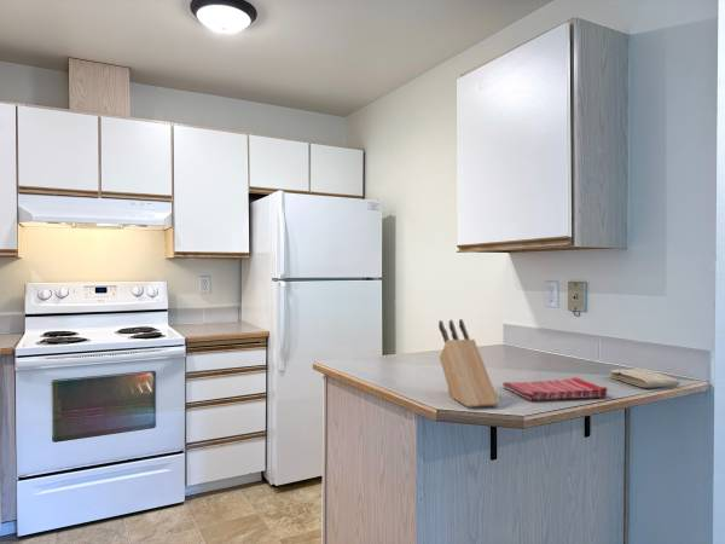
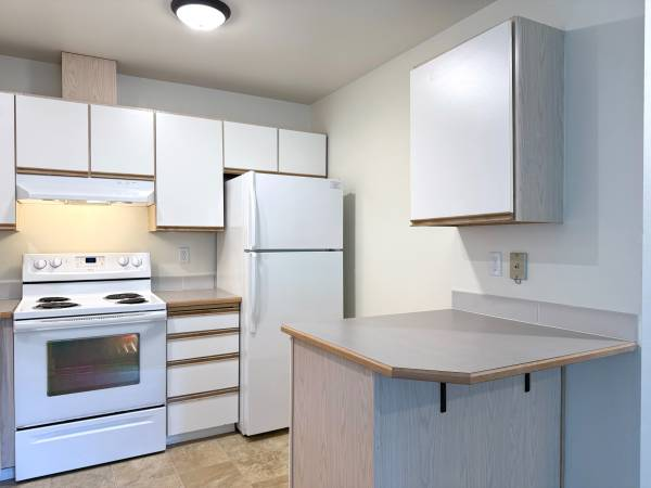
- washcloth [608,368,680,389]
- dish towel [501,377,609,401]
- knife block [437,318,500,409]
